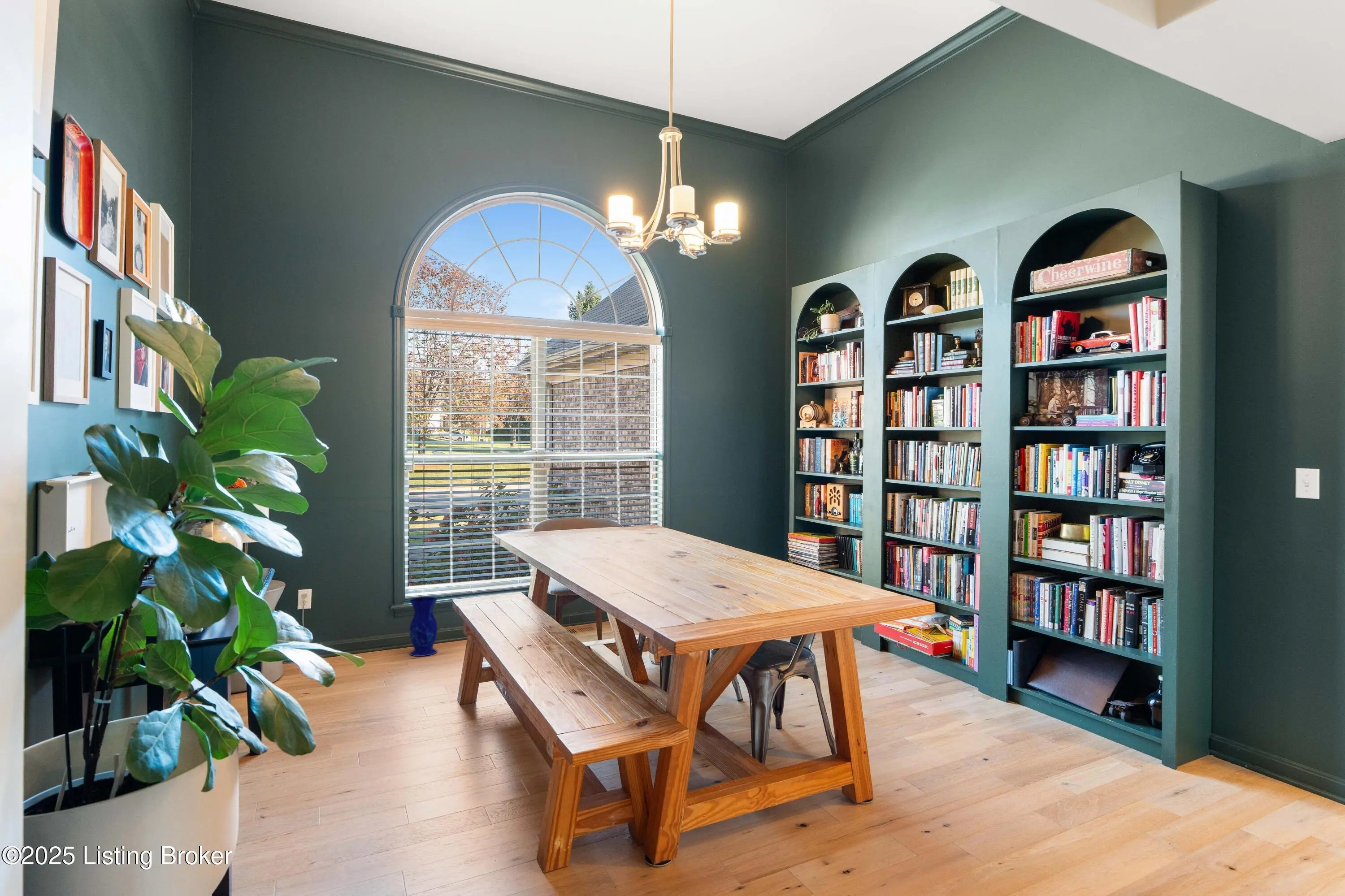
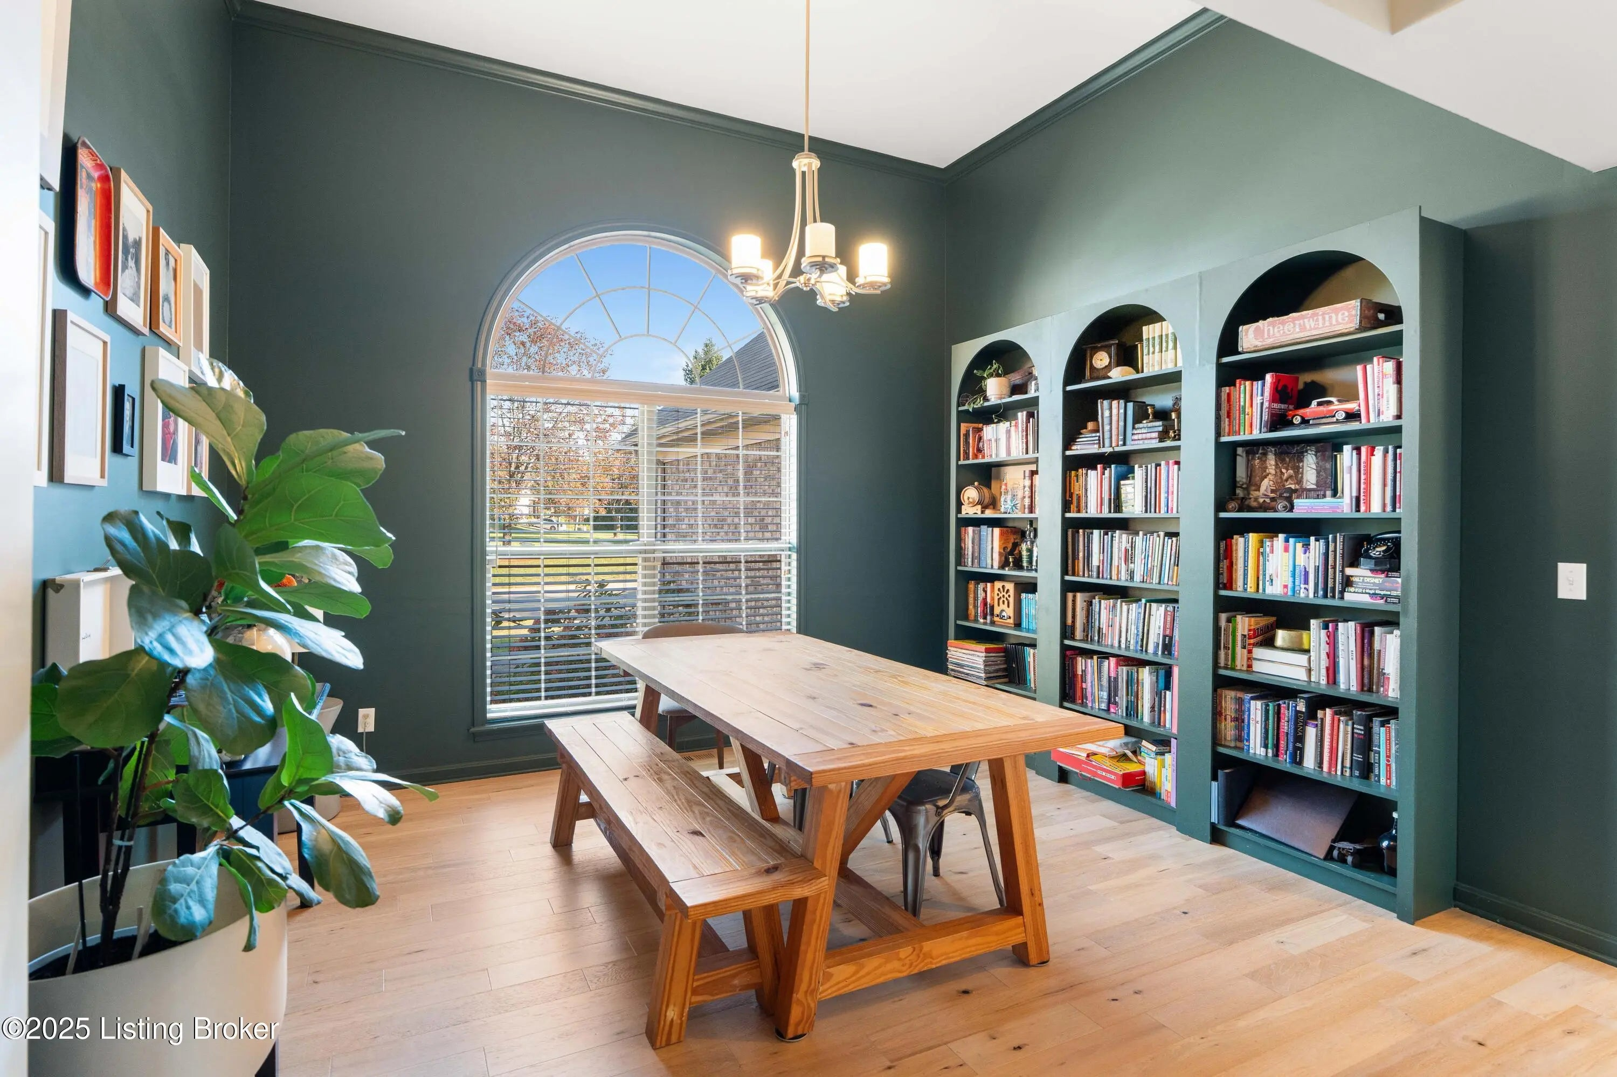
- vase [409,596,438,657]
